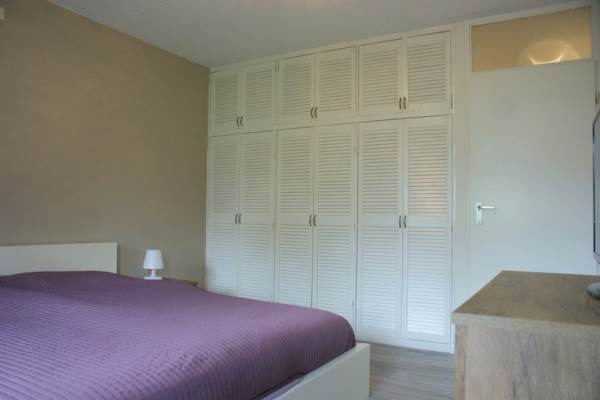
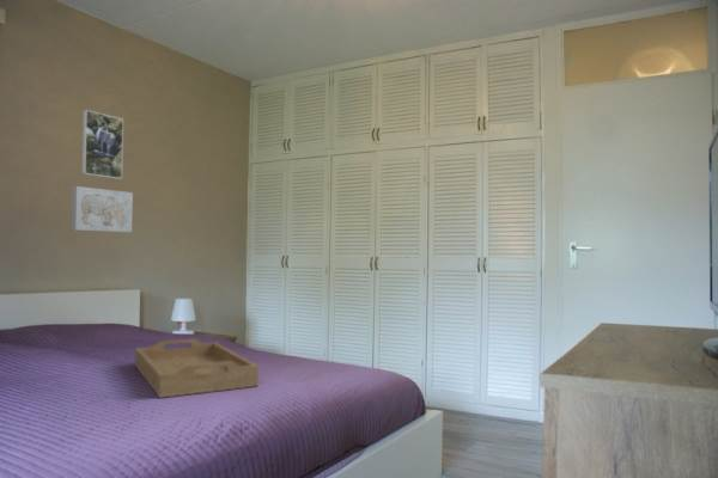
+ wall art [71,185,134,233]
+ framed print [80,109,124,180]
+ serving tray [134,338,260,399]
